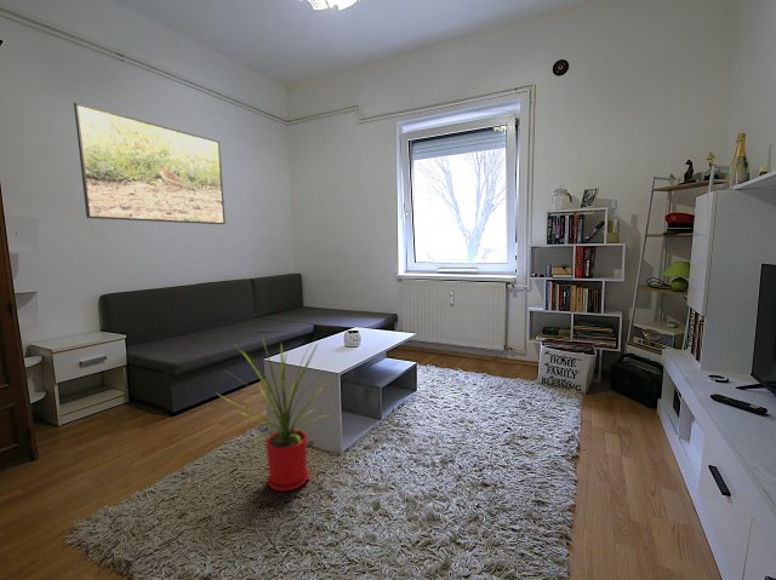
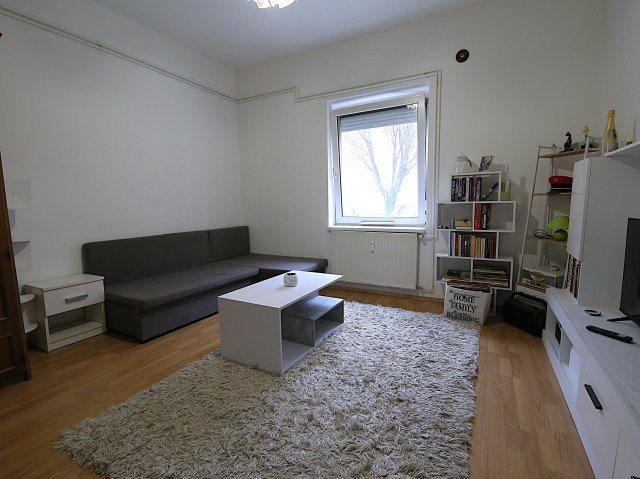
- house plant [216,335,332,493]
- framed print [73,102,227,225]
